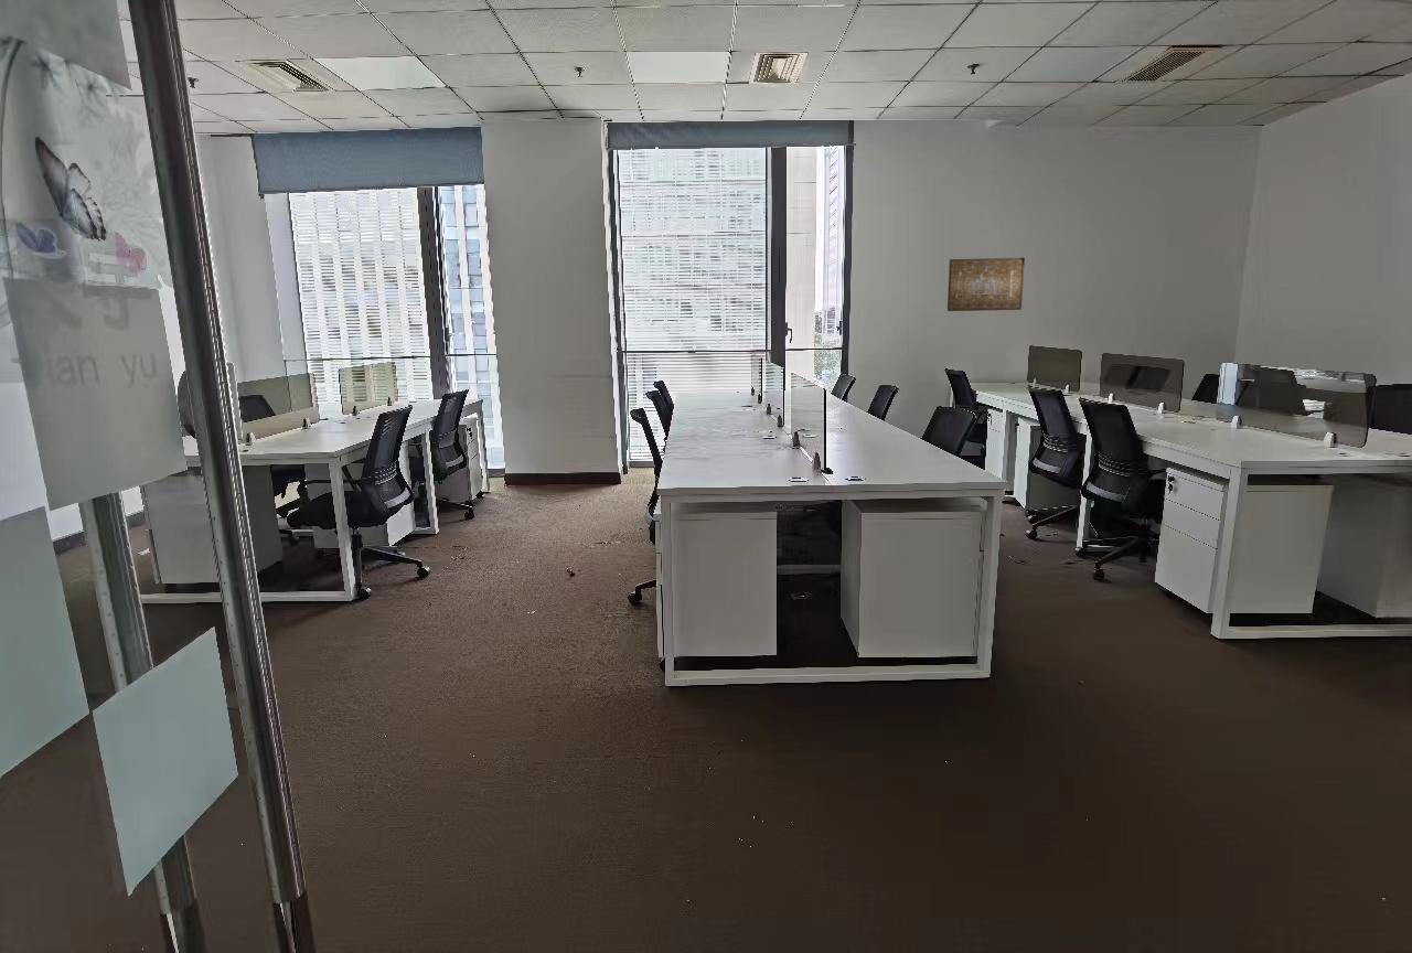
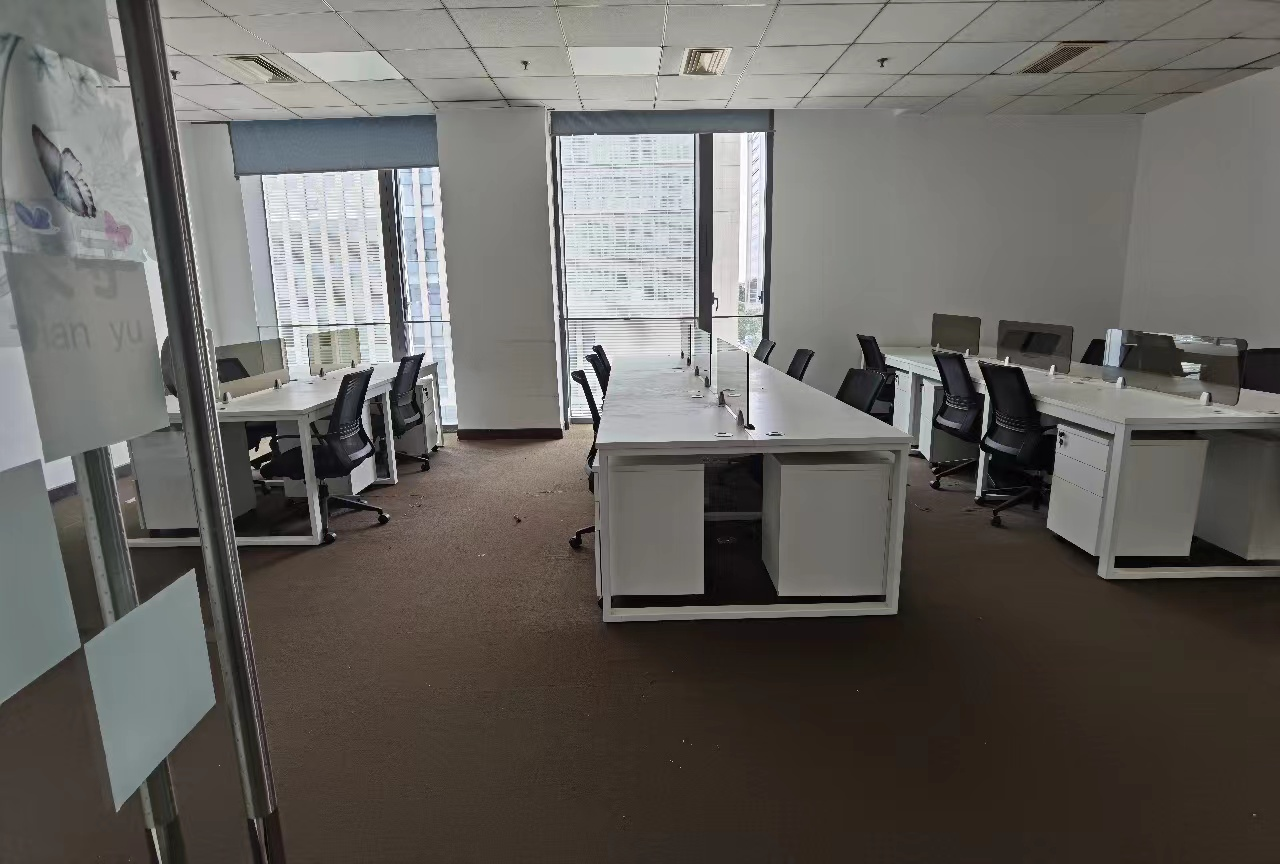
- wall art [946,257,1026,312]
